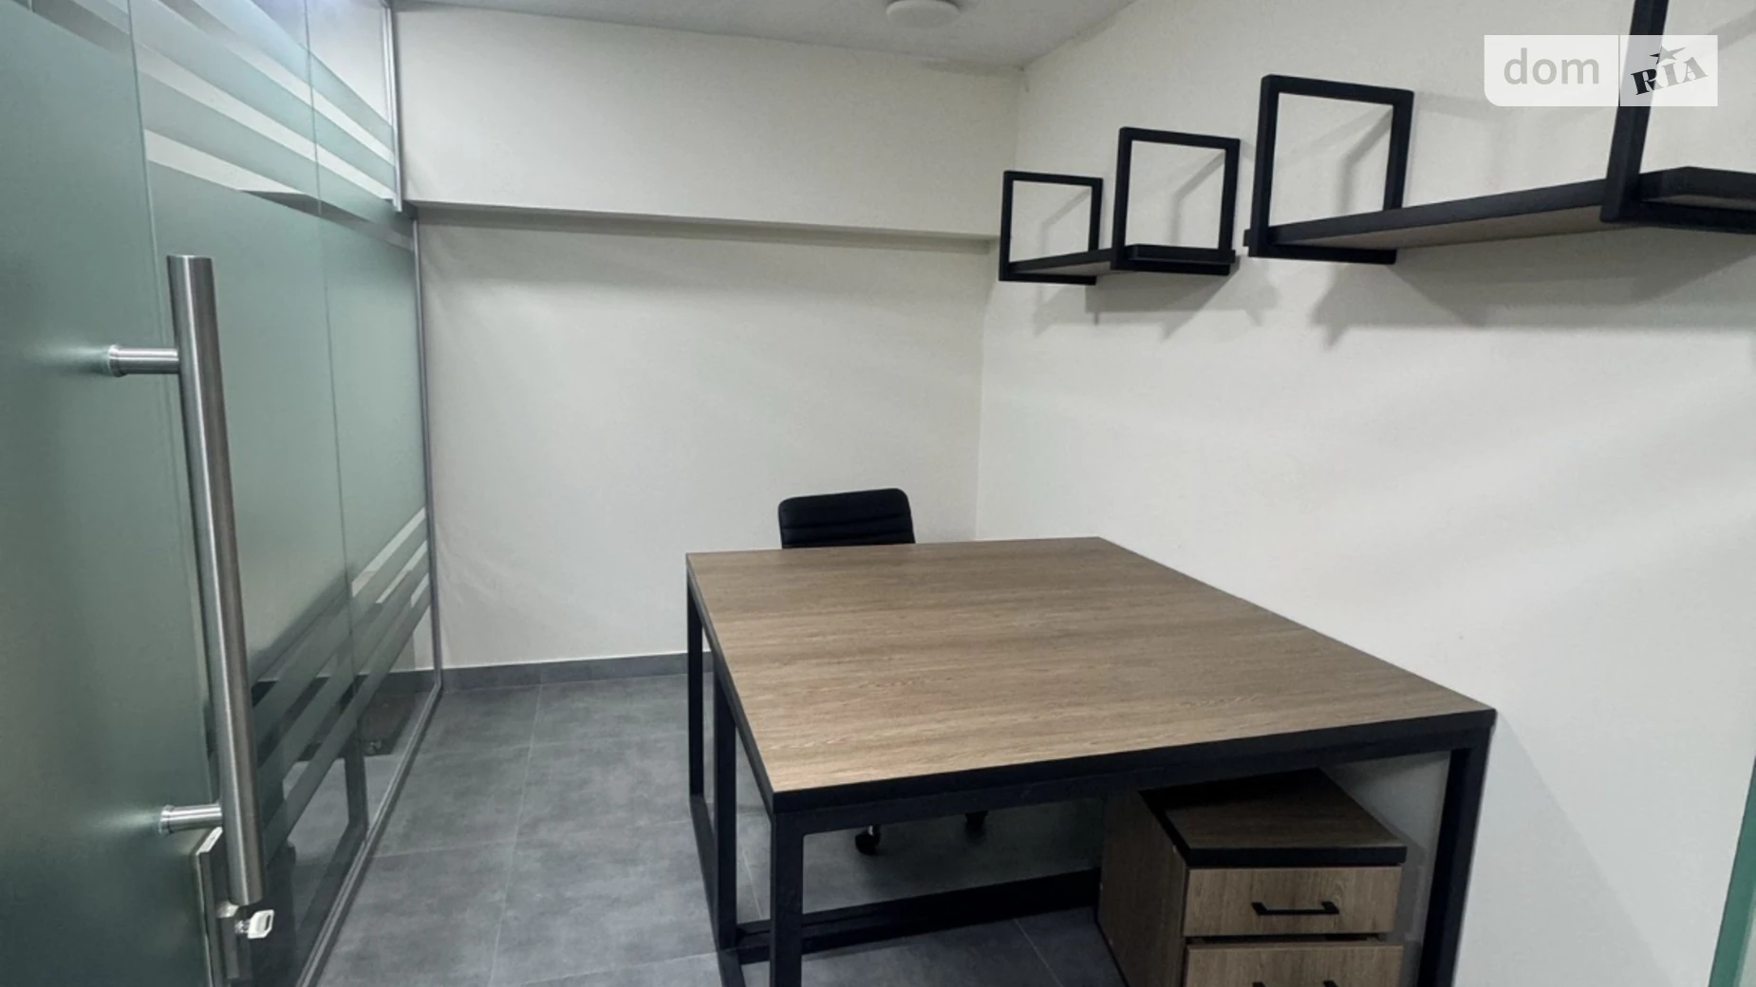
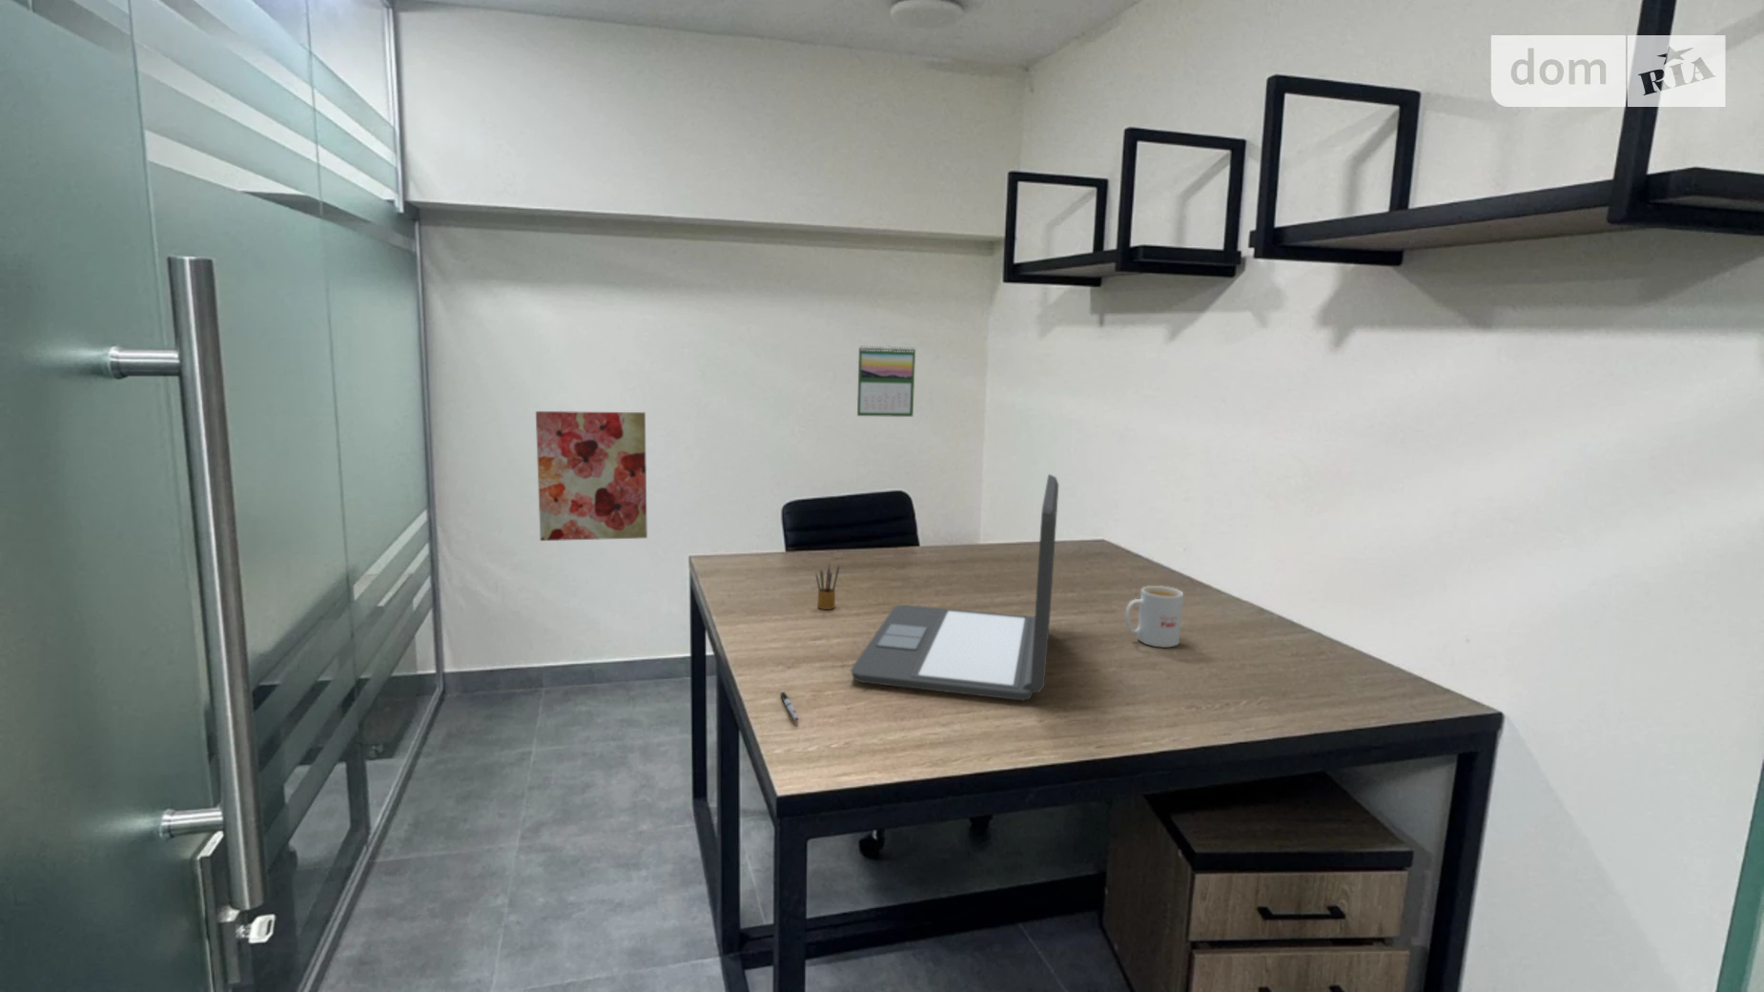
+ laptop [849,474,1059,703]
+ wall art [536,411,648,541]
+ calendar [857,344,916,418]
+ pen [780,689,800,722]
+ pencil box [815,563,840,610]
+ mug [1124,585,1184,648]
